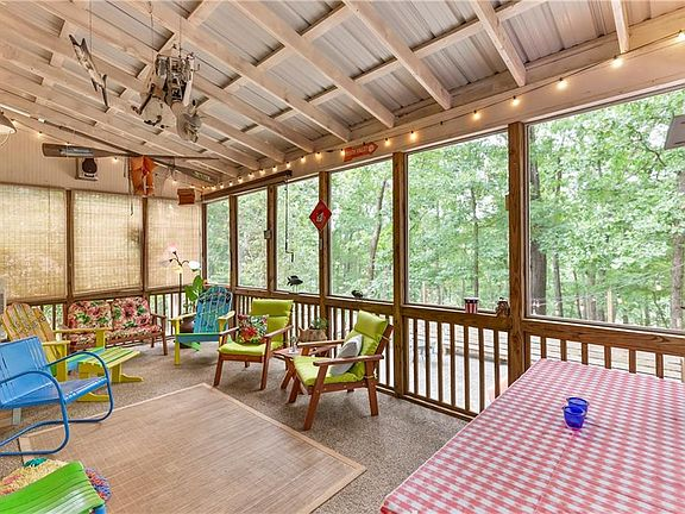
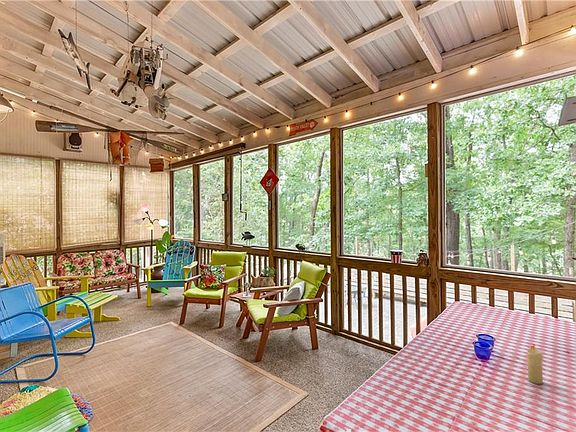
+ candle [526,343,544,385]
